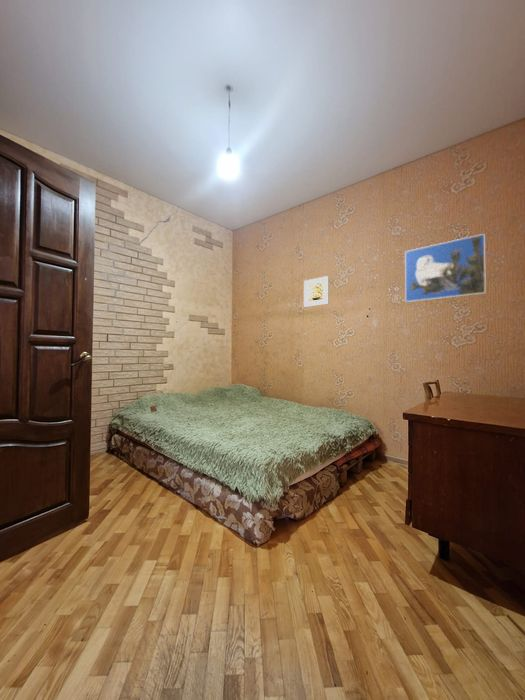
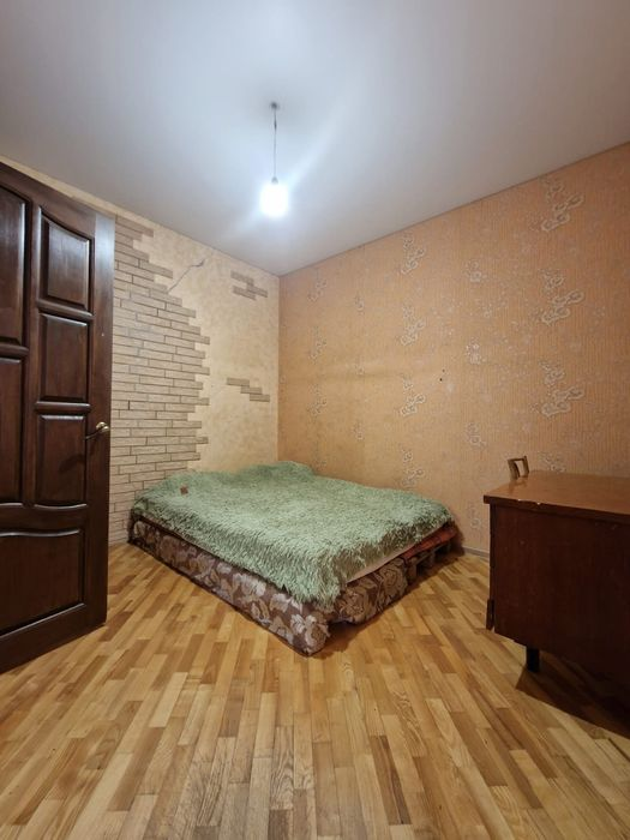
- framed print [303,275,330,308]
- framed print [404,233,487,303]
